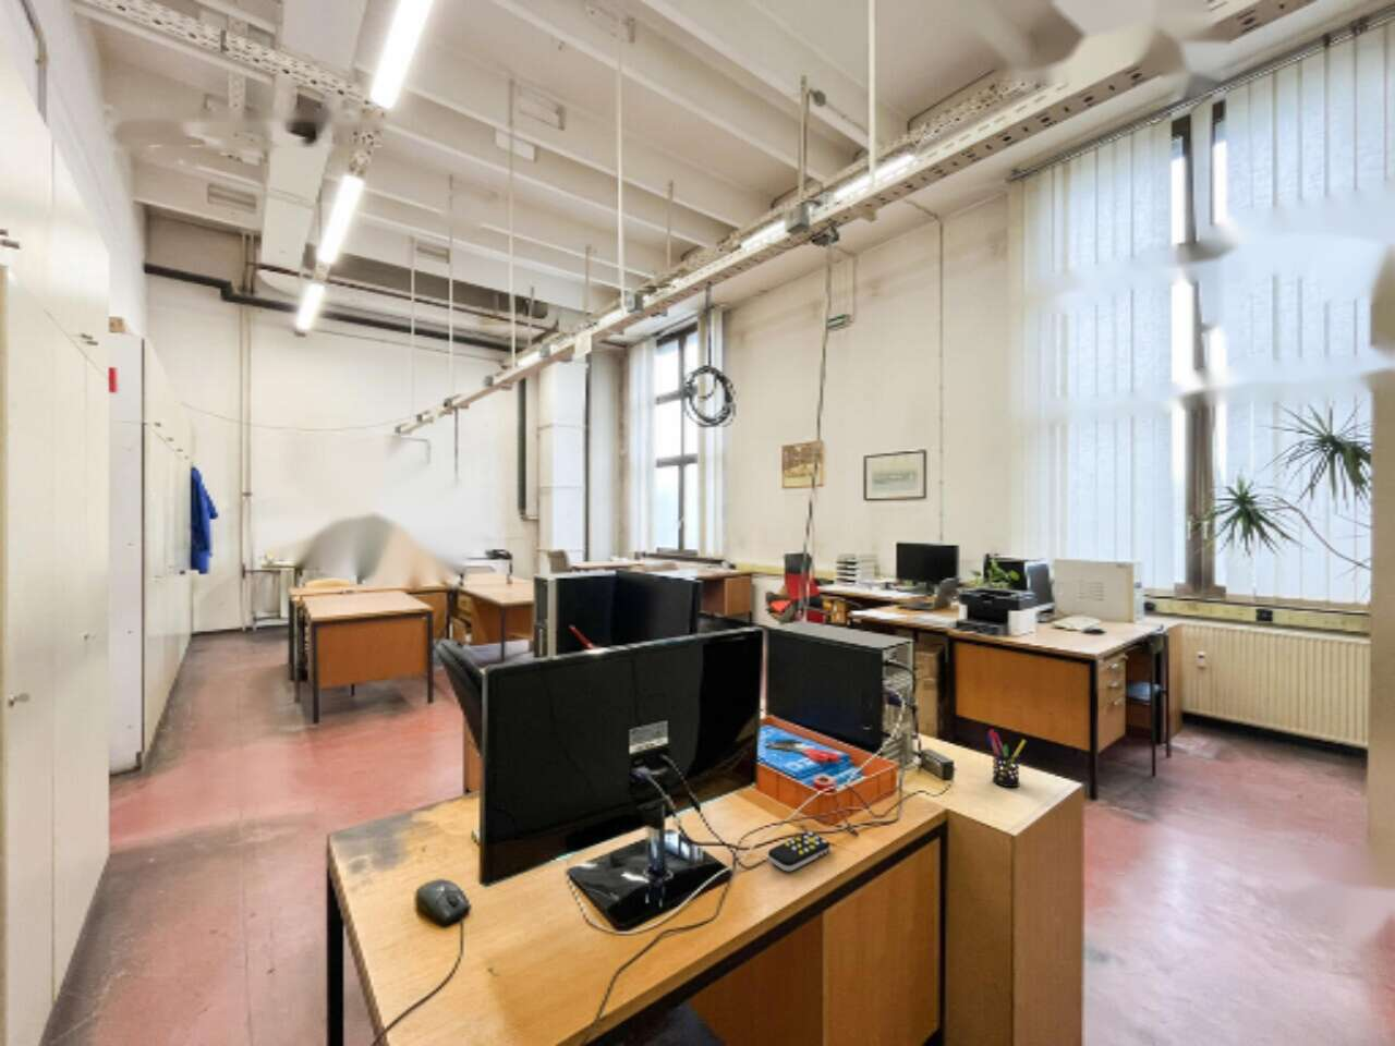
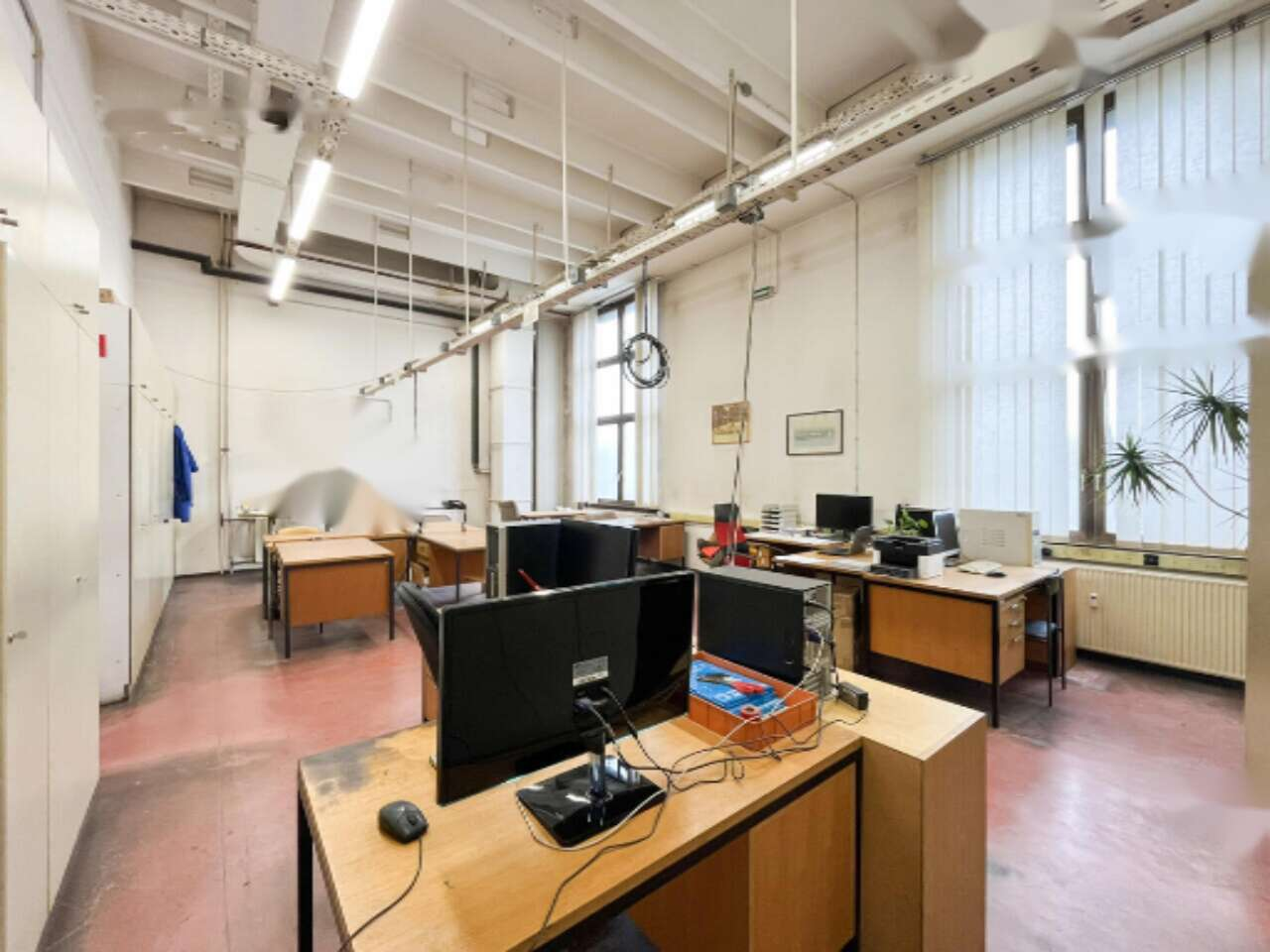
- remote control [768,832,830,872]
- pen holder [985,728,1027,788]
